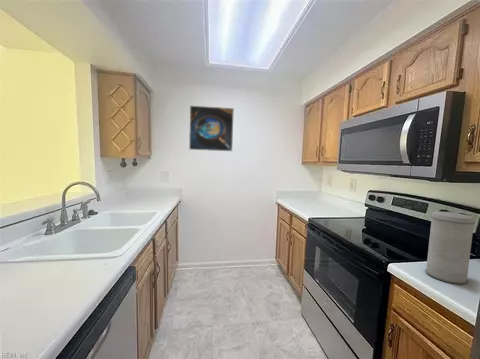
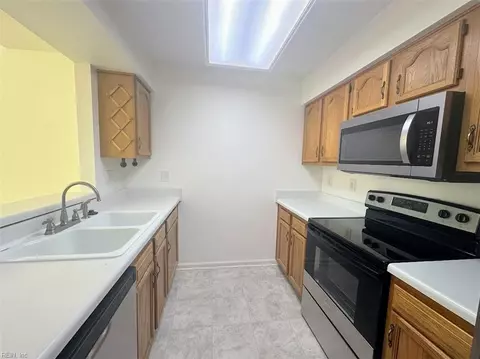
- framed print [188,104,235,152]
- canister [424,210,476,285]
